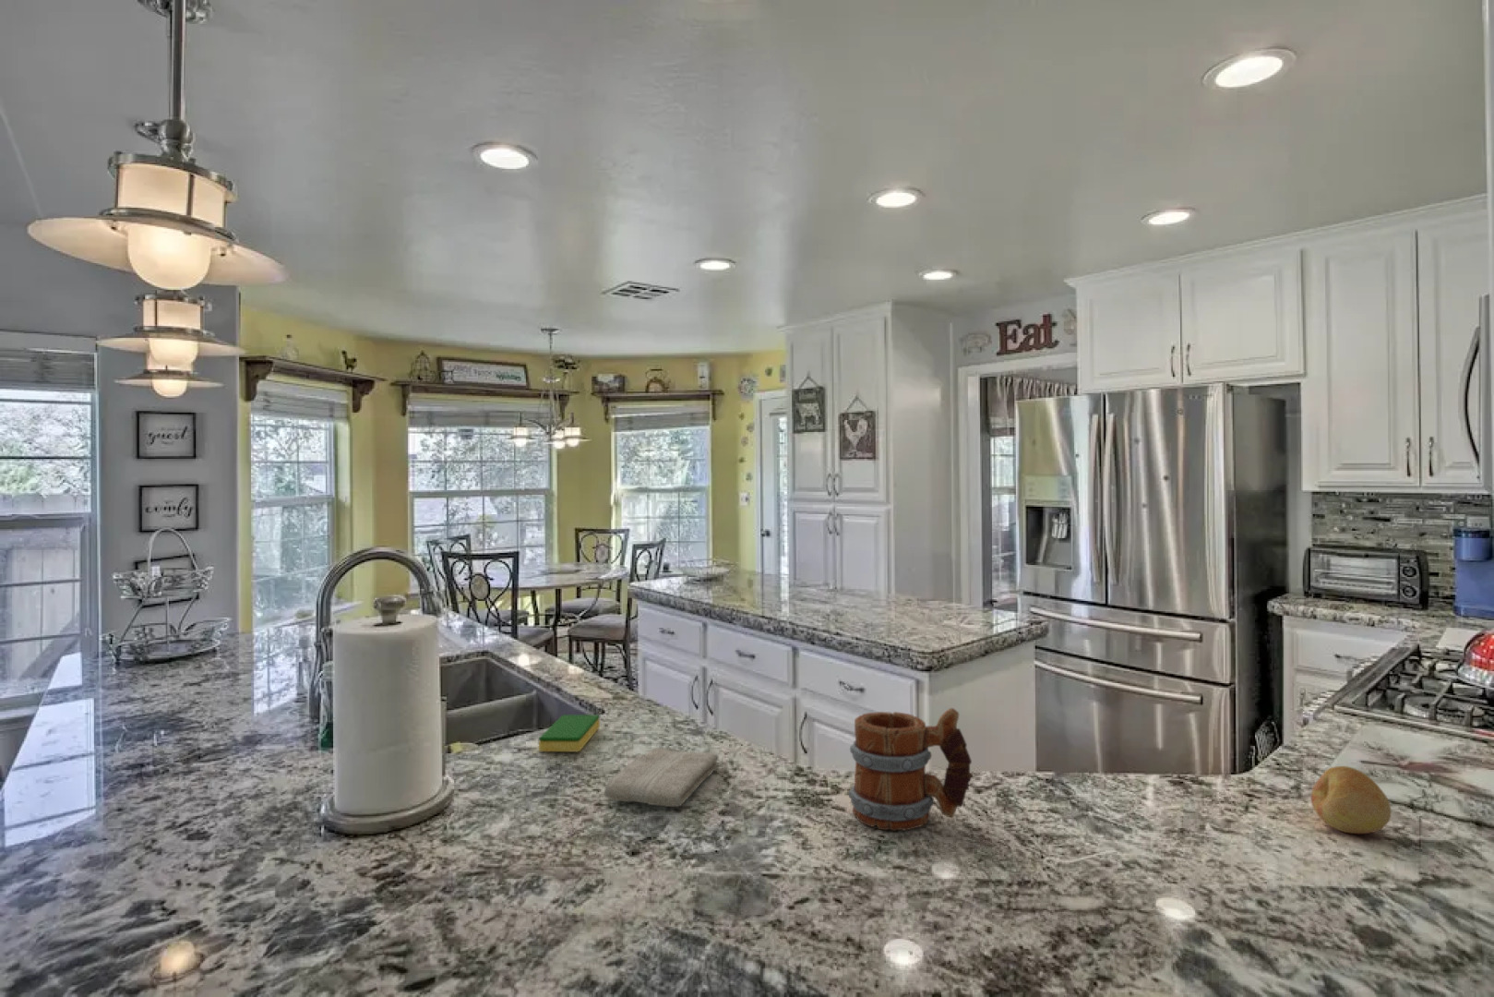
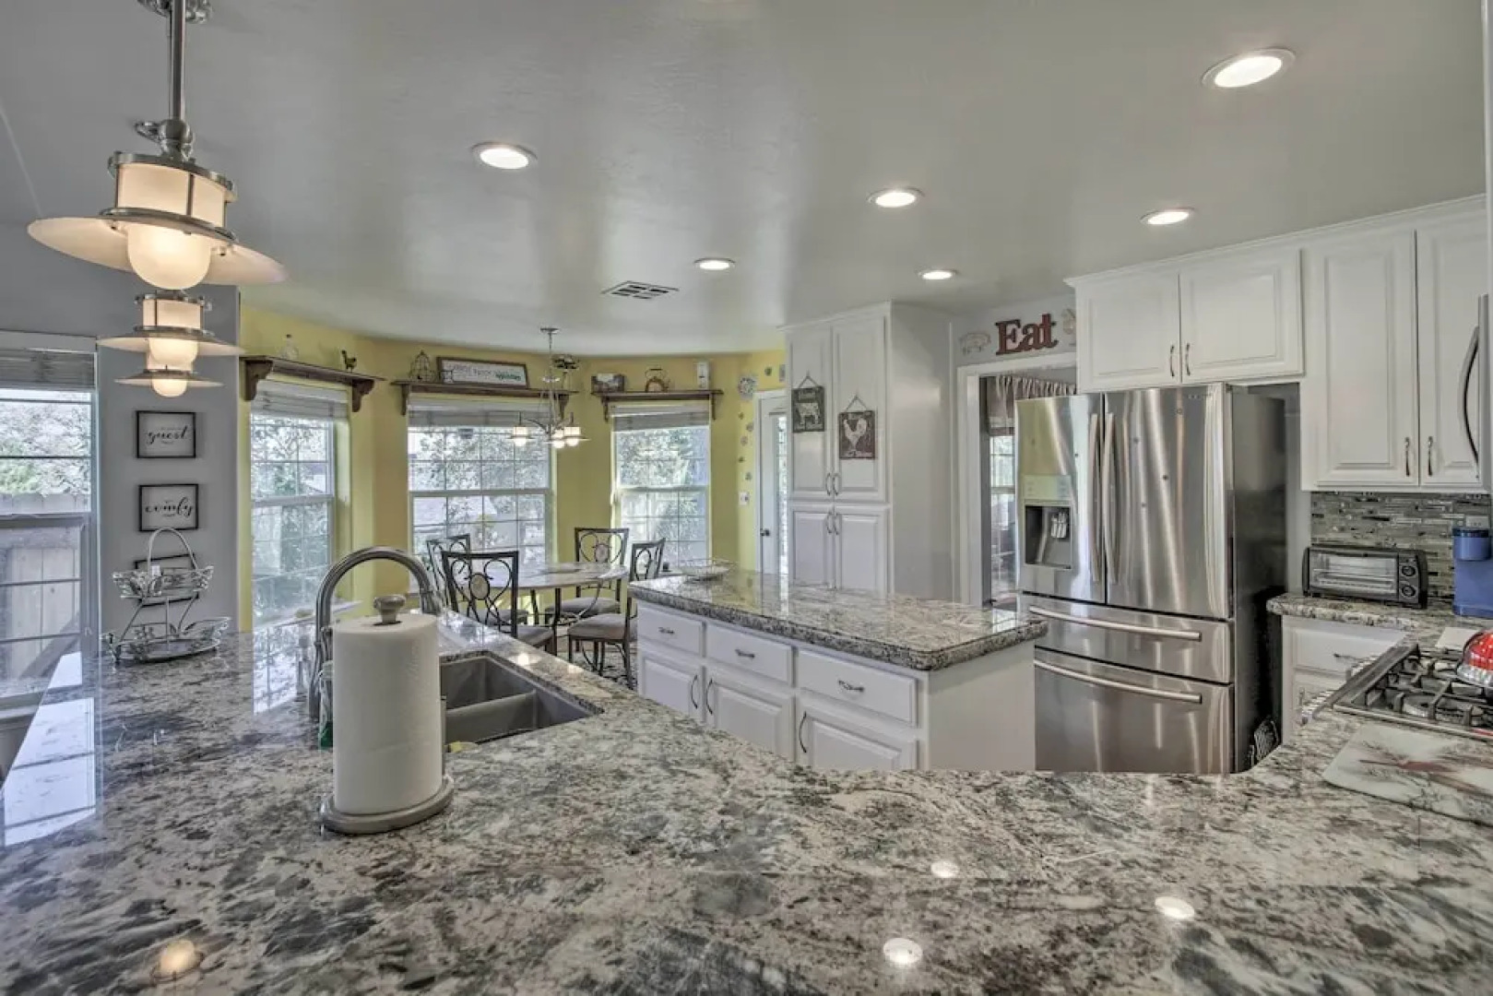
- fruit [1310,766,1392,835]
- mug [848,707,972,831]
- dish sponge [538,714,601,752]
- washcloth [604,747,719,809]
